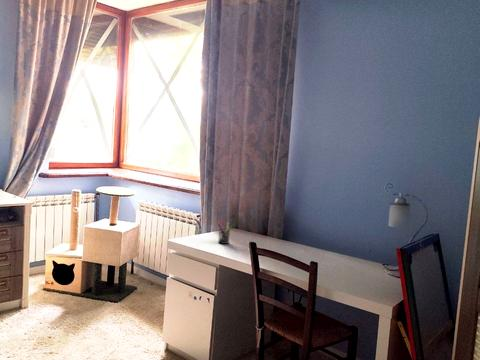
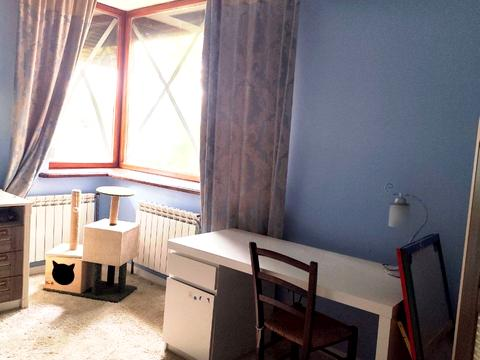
- pen holder [216,220,234,245]
